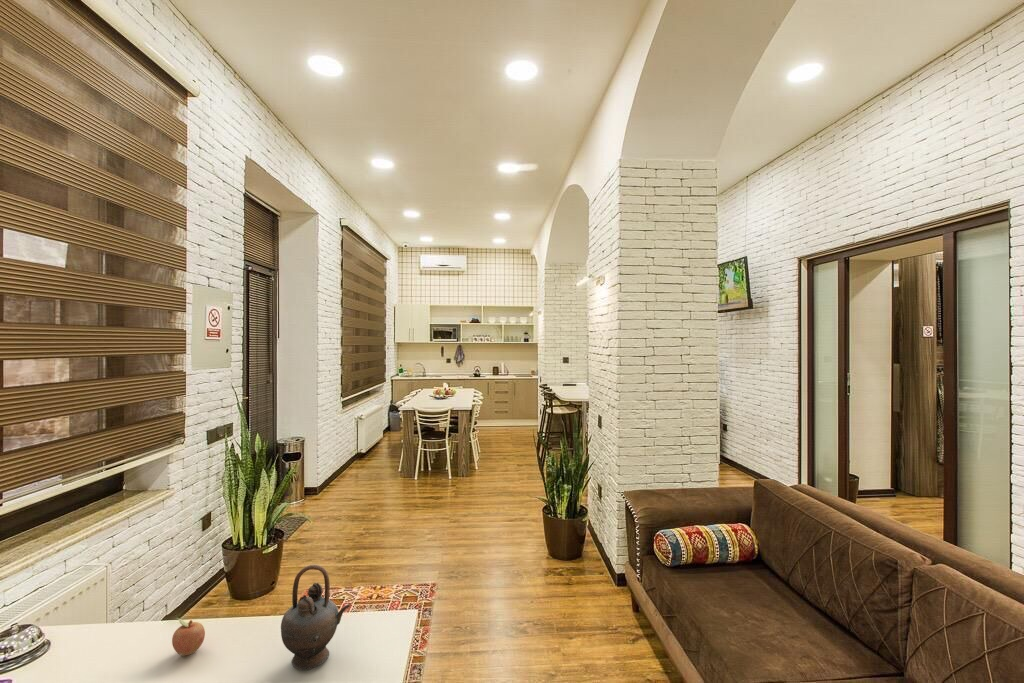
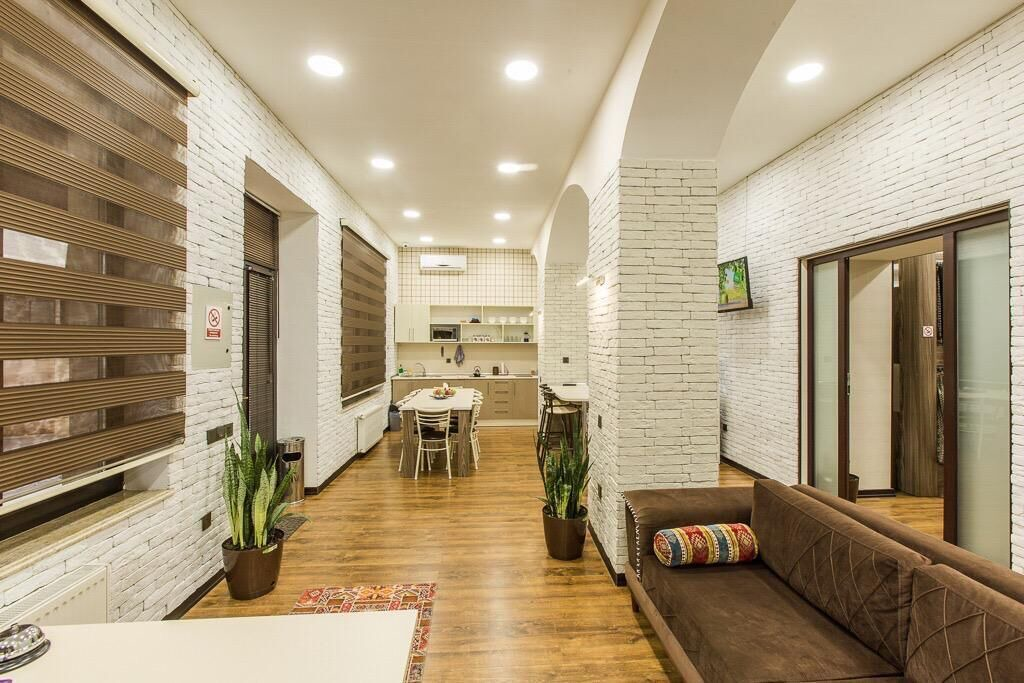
- teapot [280,564,351,671]
- fruit [171,617,206,656]
